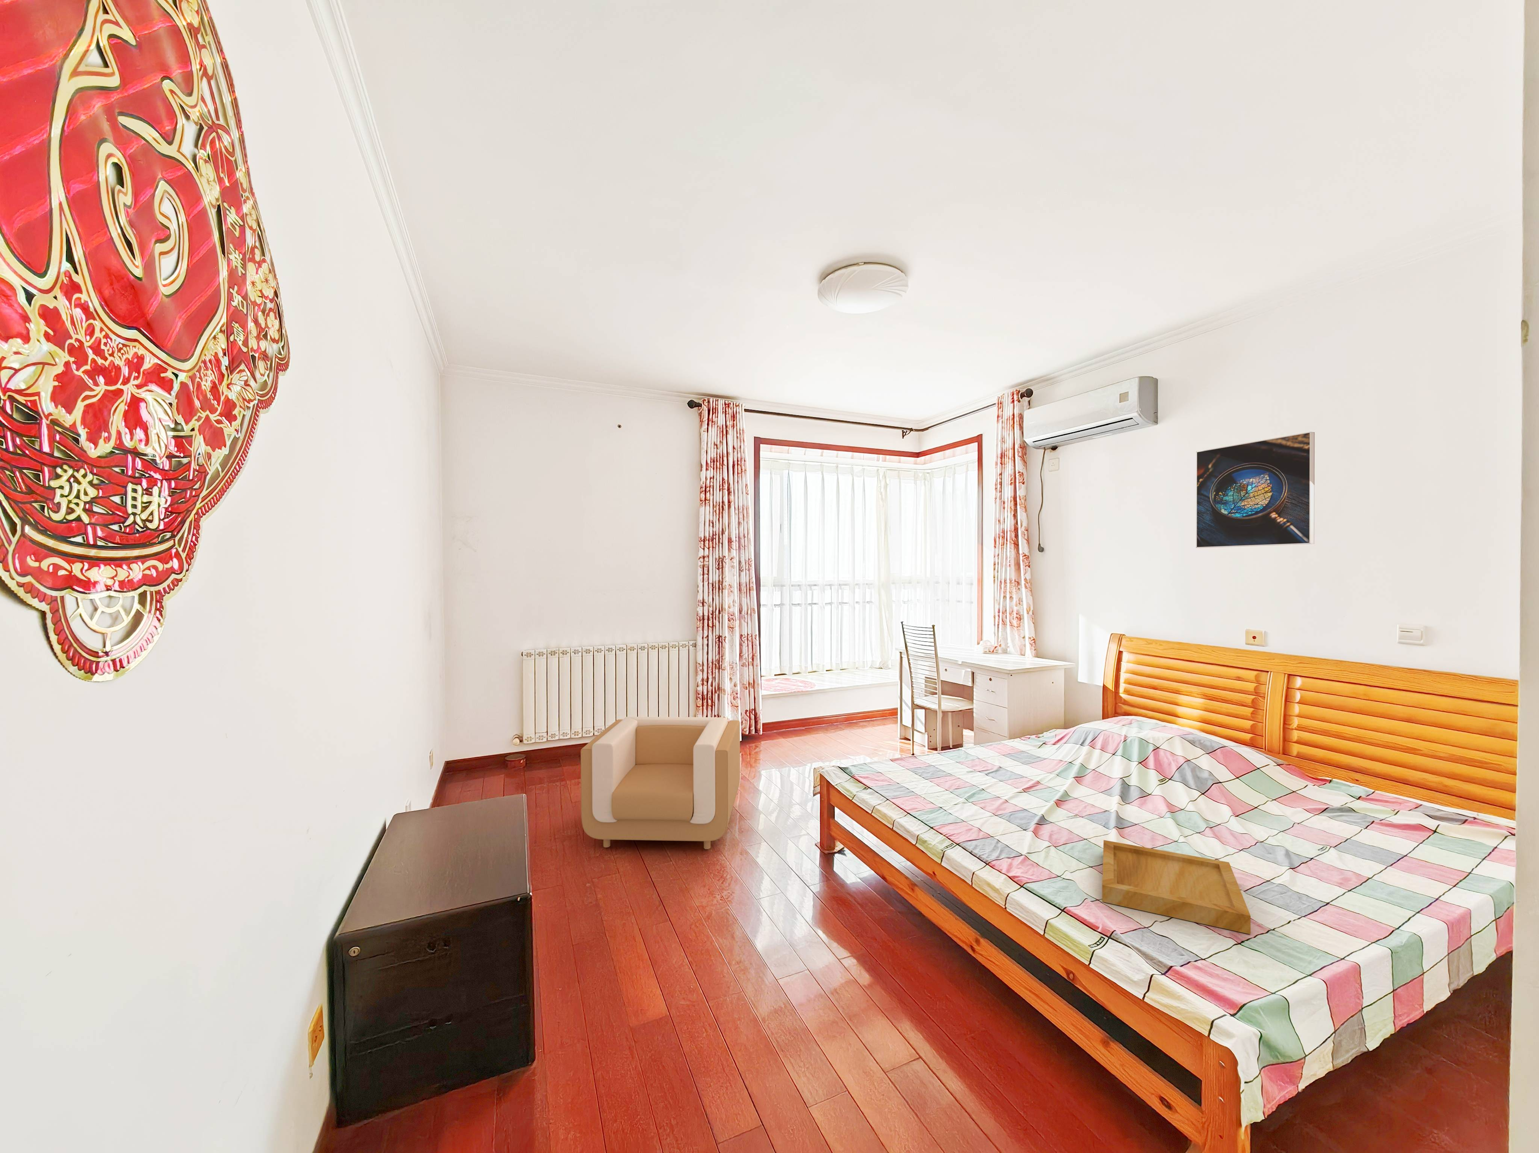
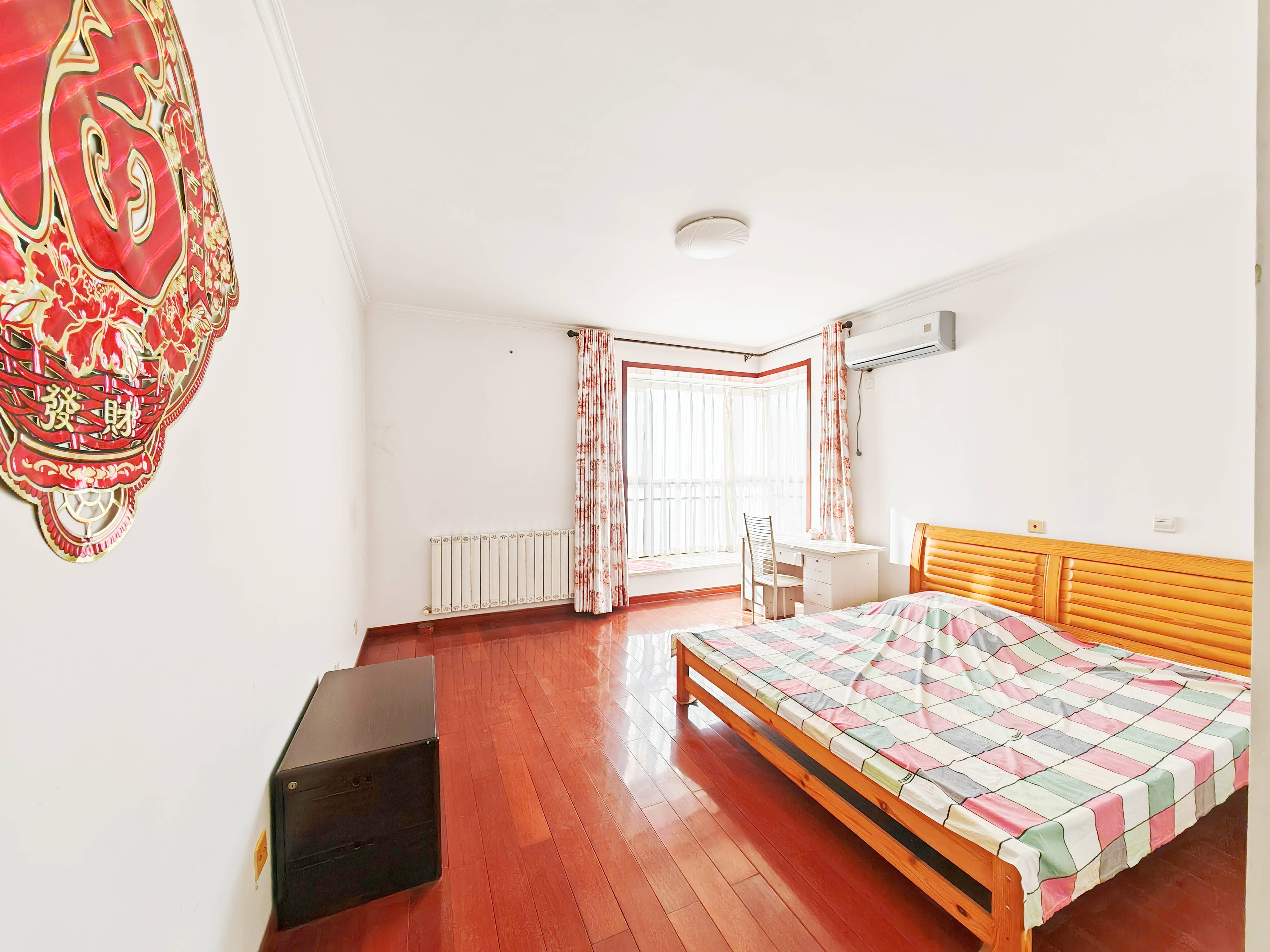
- armchair [580,717,740,850]
- tray [1102,839,1251,935]
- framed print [1196,431,1315,549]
